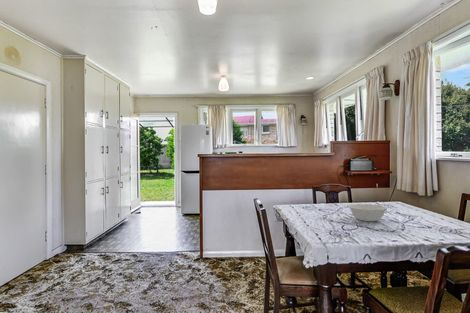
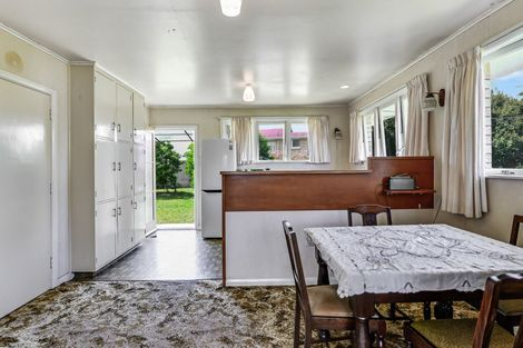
- bowl [348,203,388,222]
